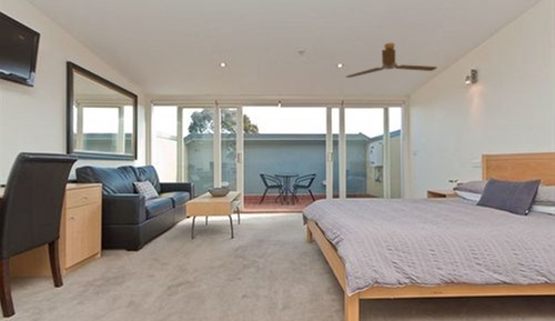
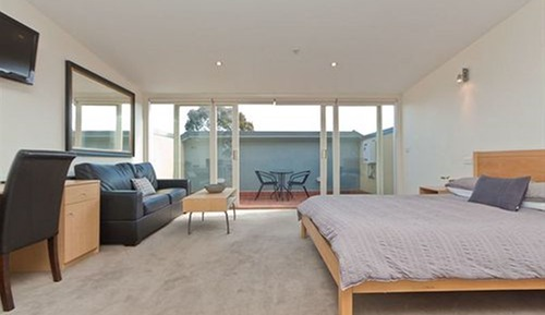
- ceiling fan [345,42,438,79]
